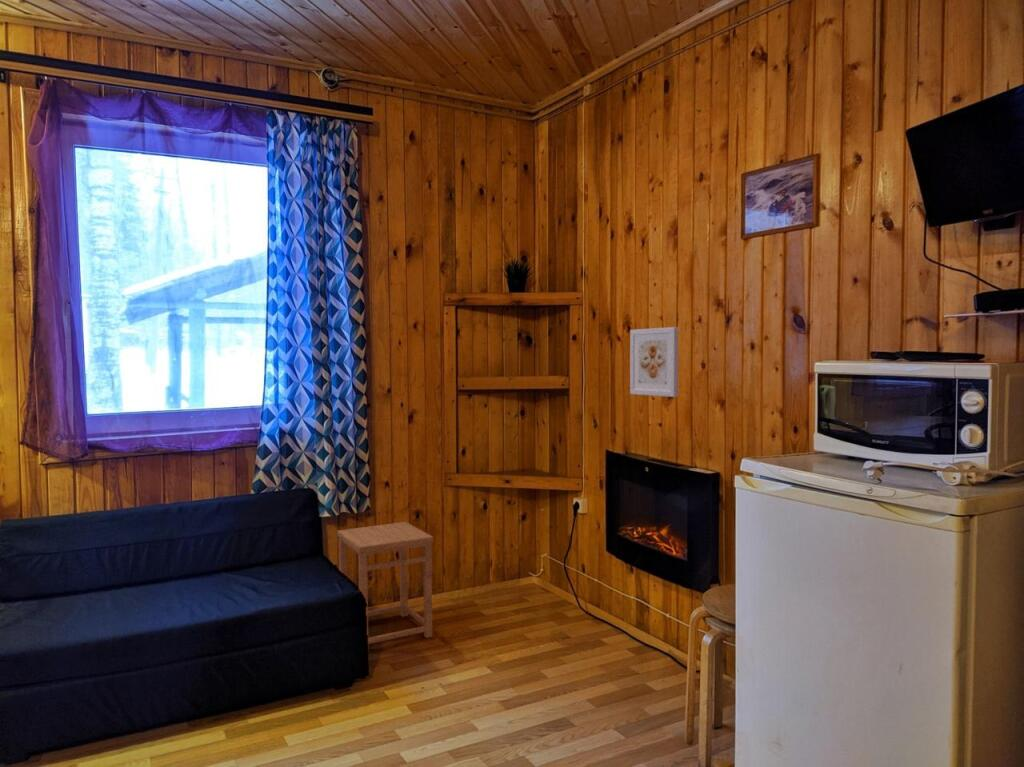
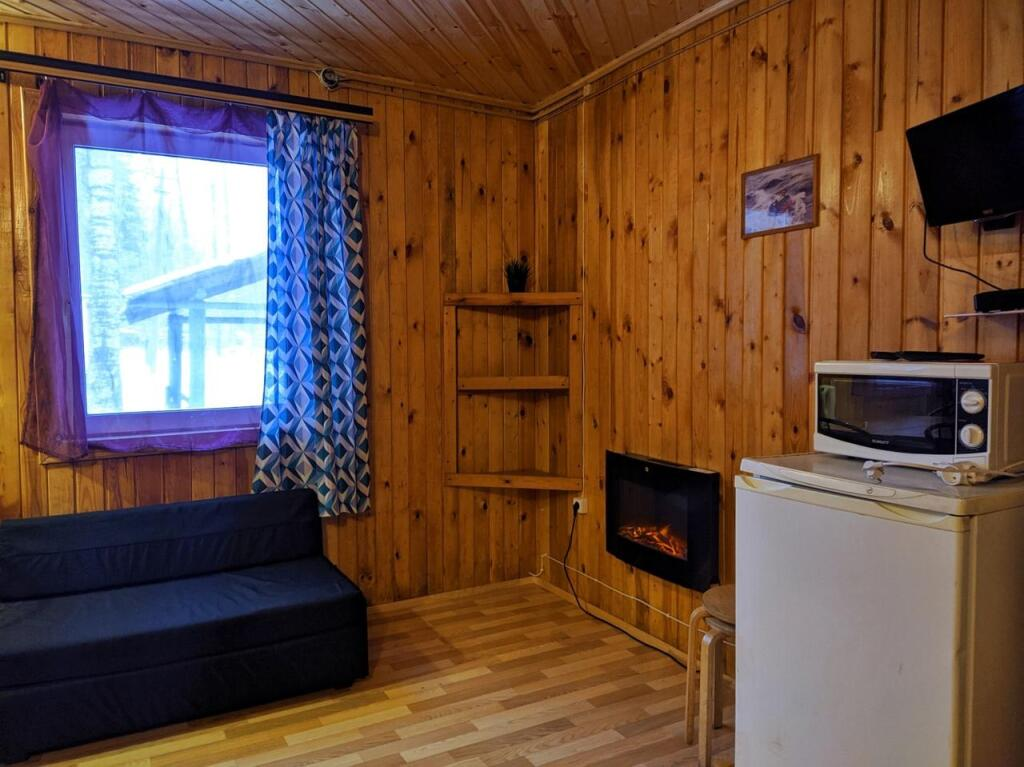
- side table [336,521,434,645]
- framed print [629,326,679,398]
